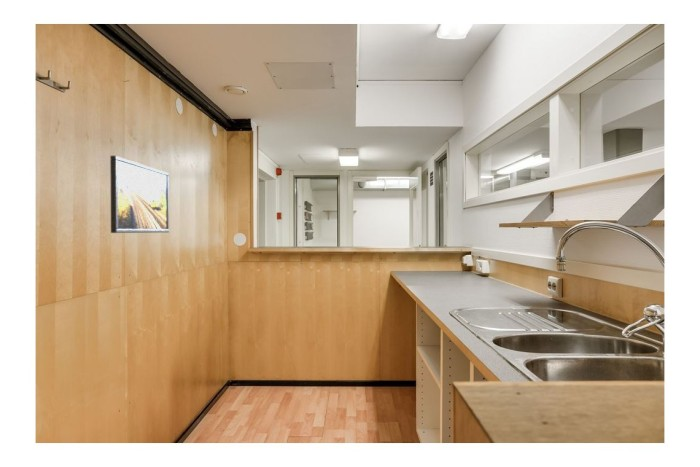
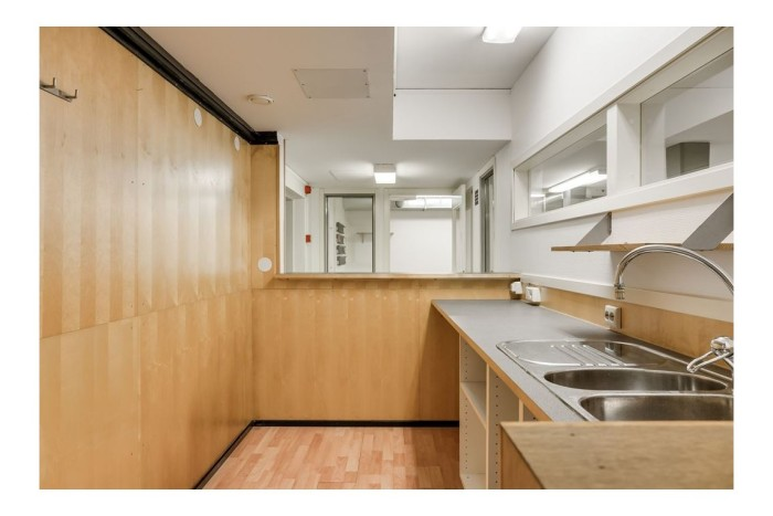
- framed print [109,155,170,234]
